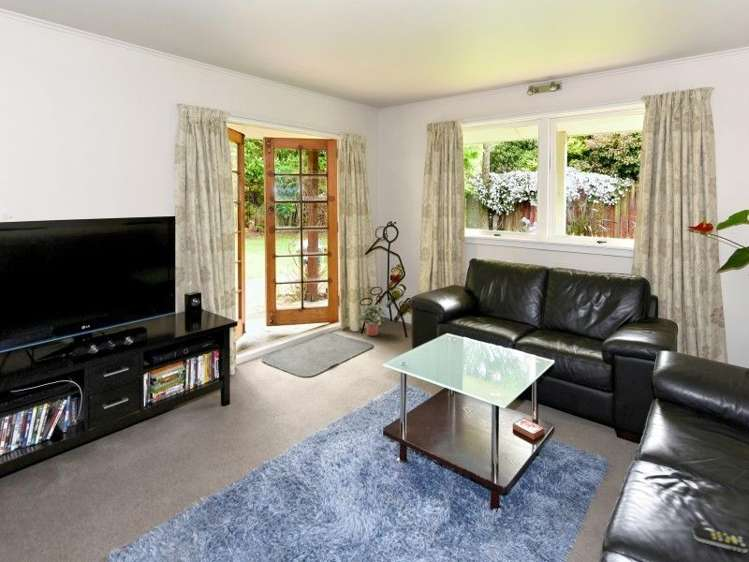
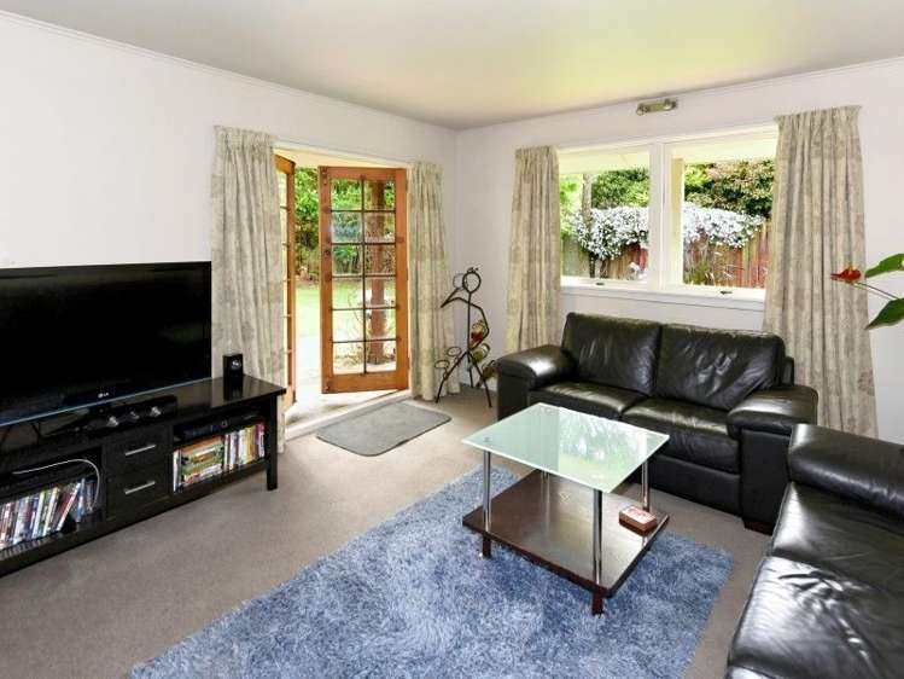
- remote control [692,526,749,554]
- potted plant [357,303,388,337]
